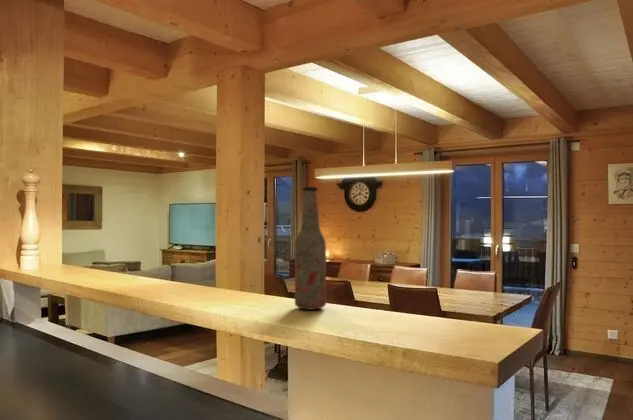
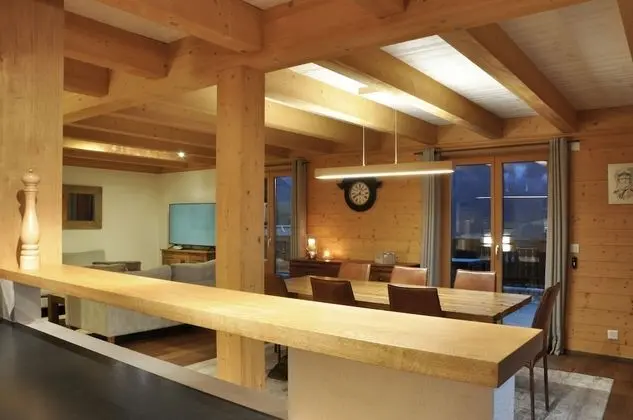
- bottle [294,186,327,311]
